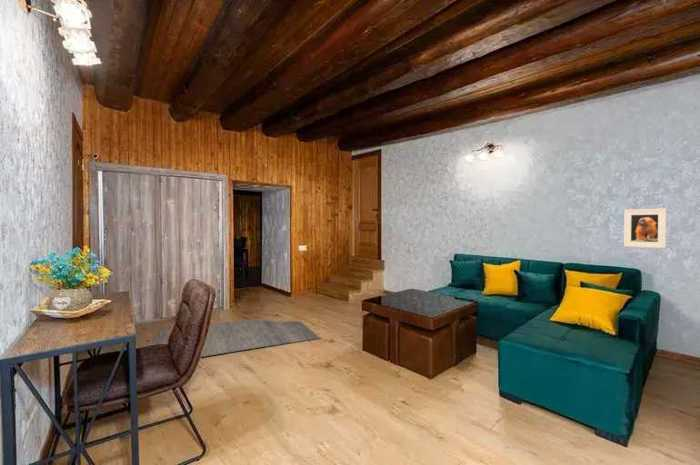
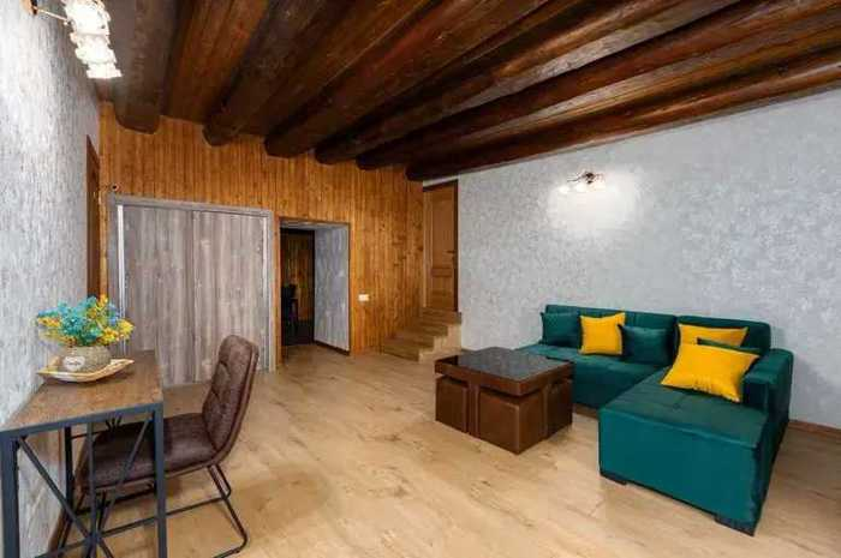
- rug [152,317,321,358]
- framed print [623,208,668,249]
